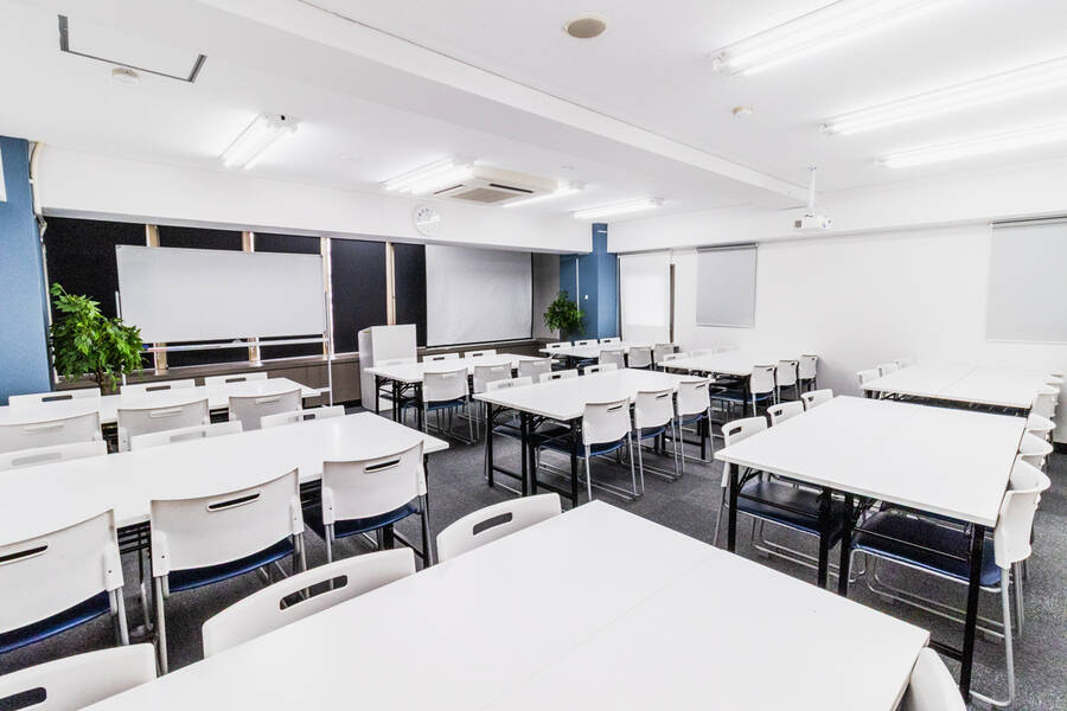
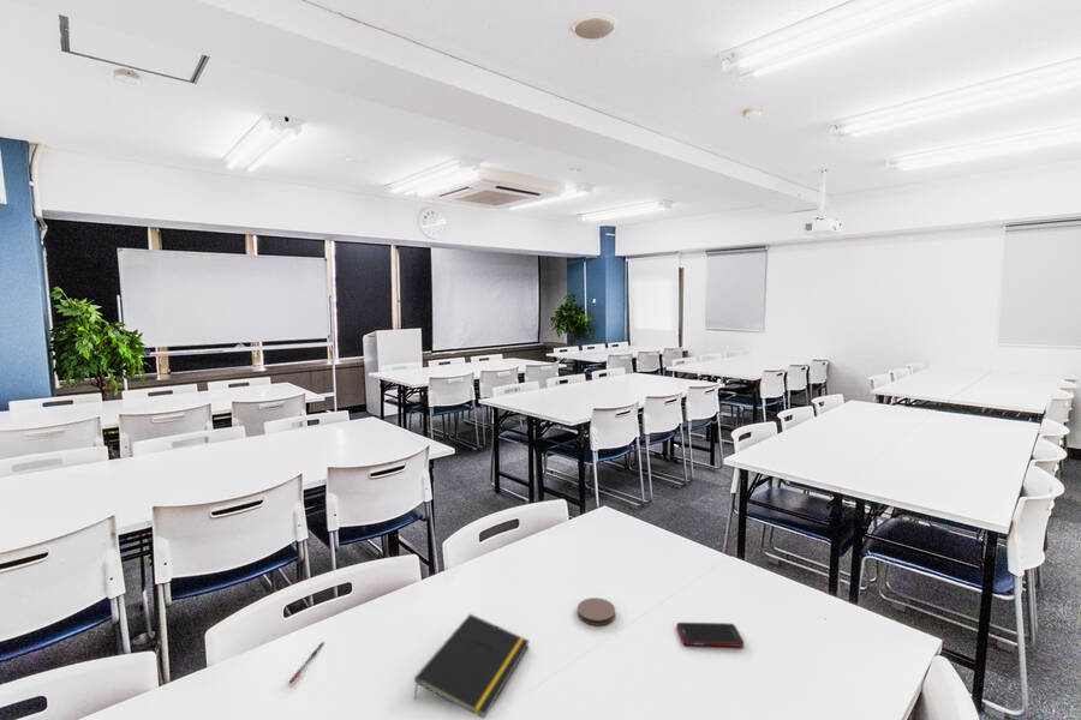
+ notepad [413,613,531,720]
+ coaster [577,596,616,626]
+ pen [287,641,326,685]
+ cell phone [675,622,745,648]
